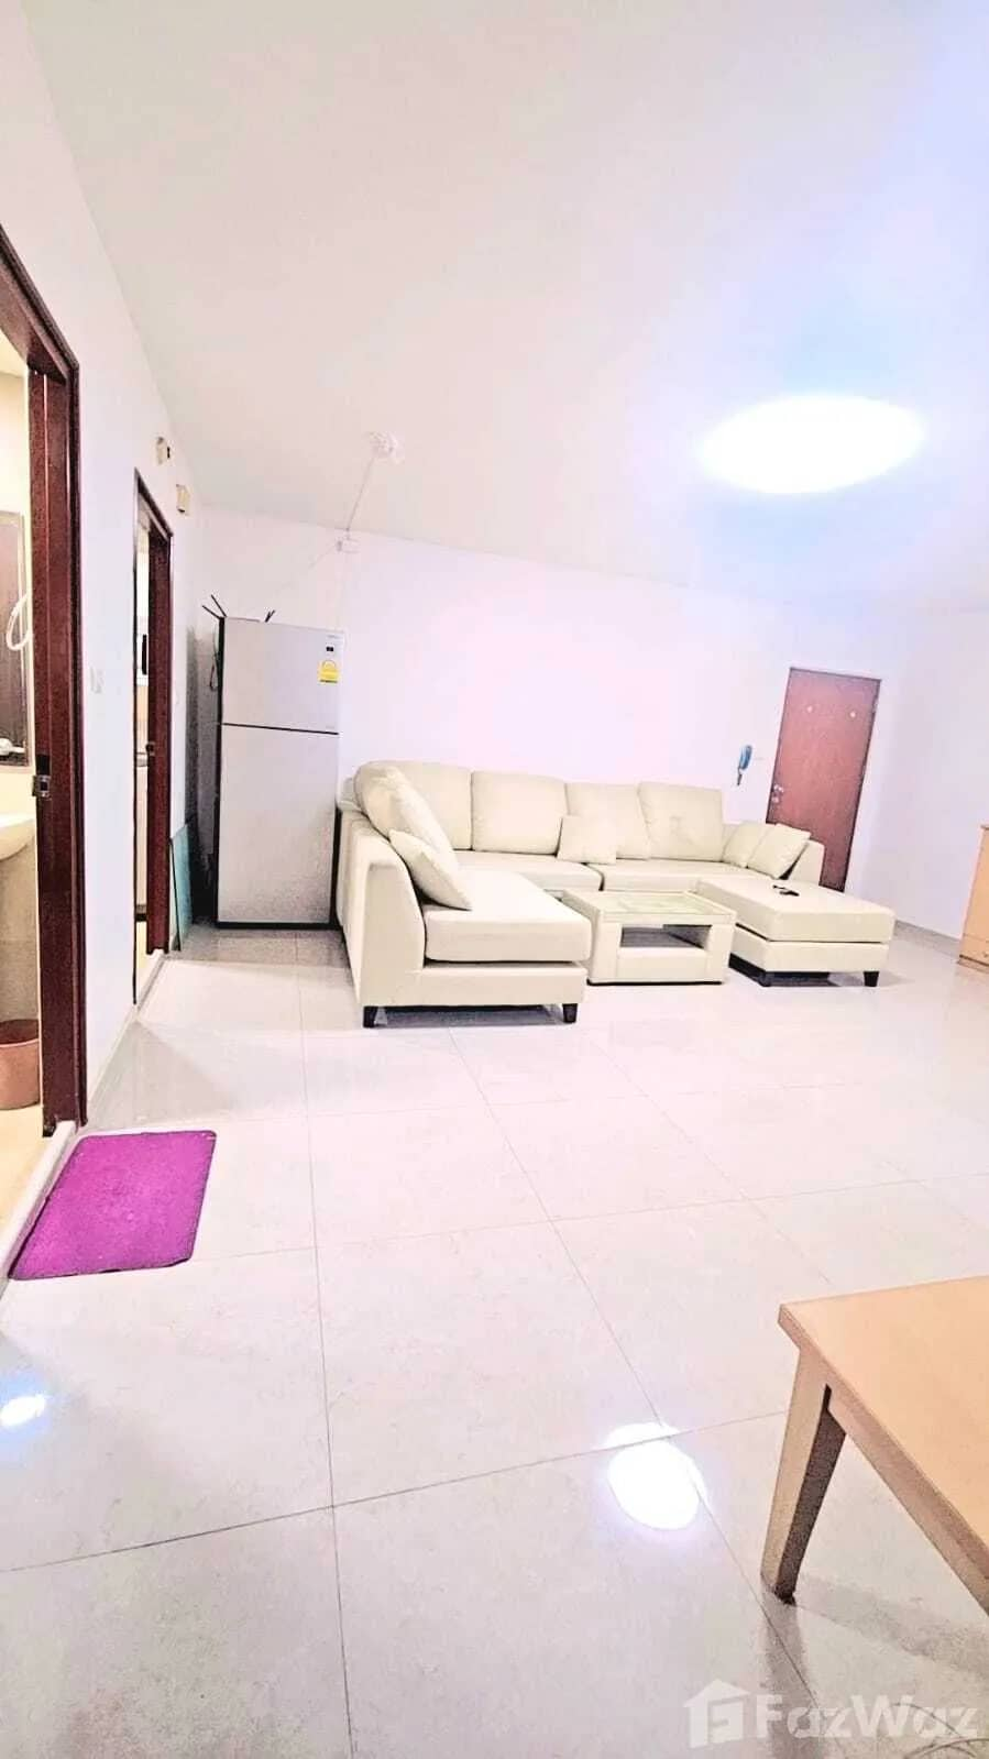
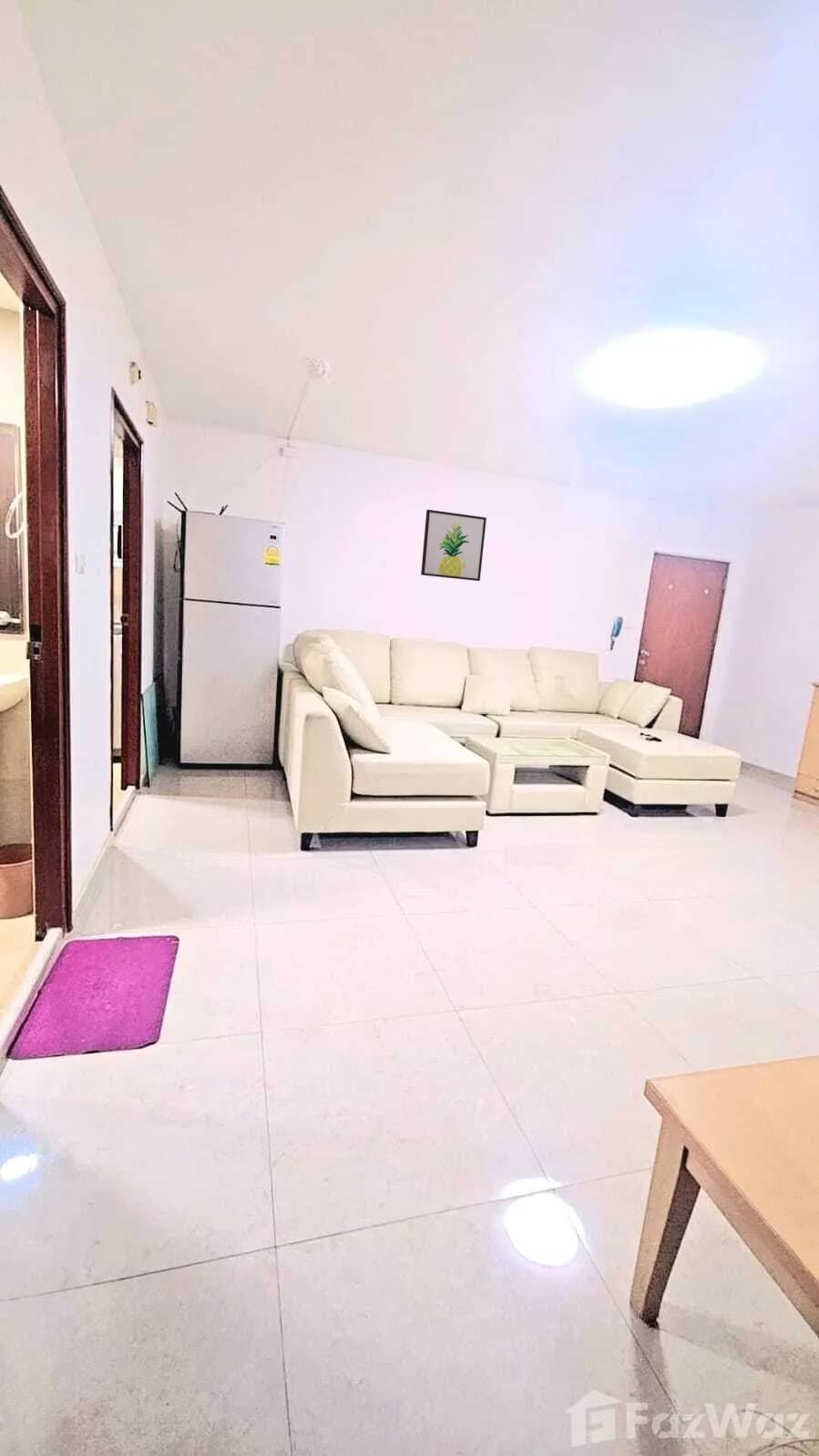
+ wall art [420,509,487,582]
